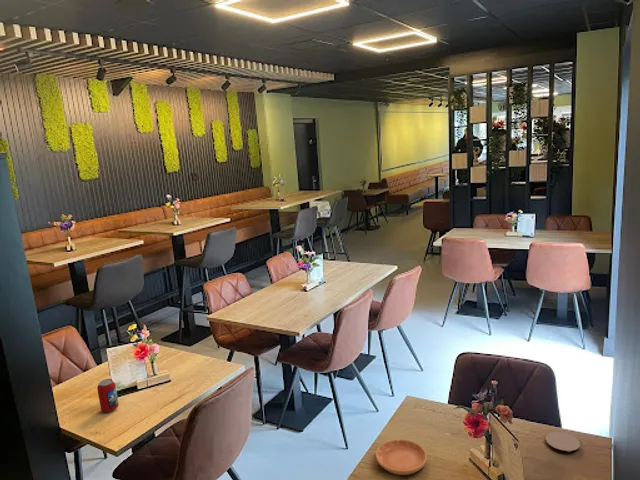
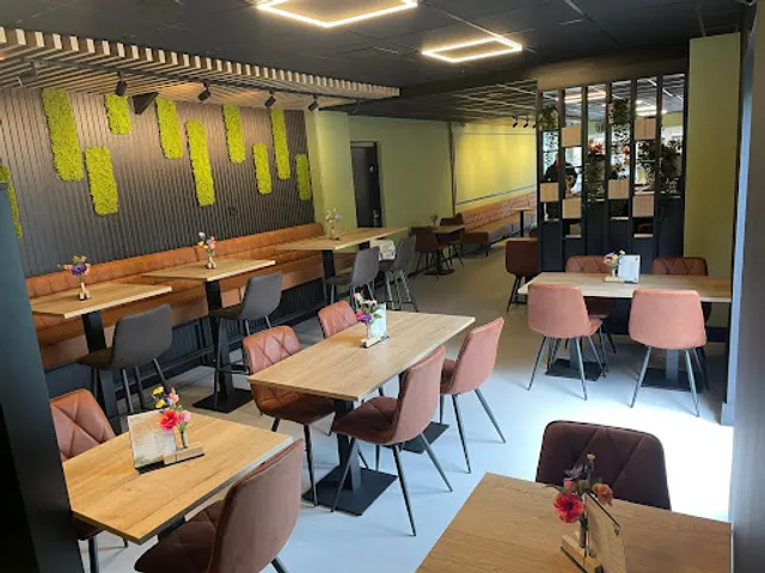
- beverage can [96,378,120,413]
- saucer [375,438,428,476]
- coaster [545,431,581,455]
